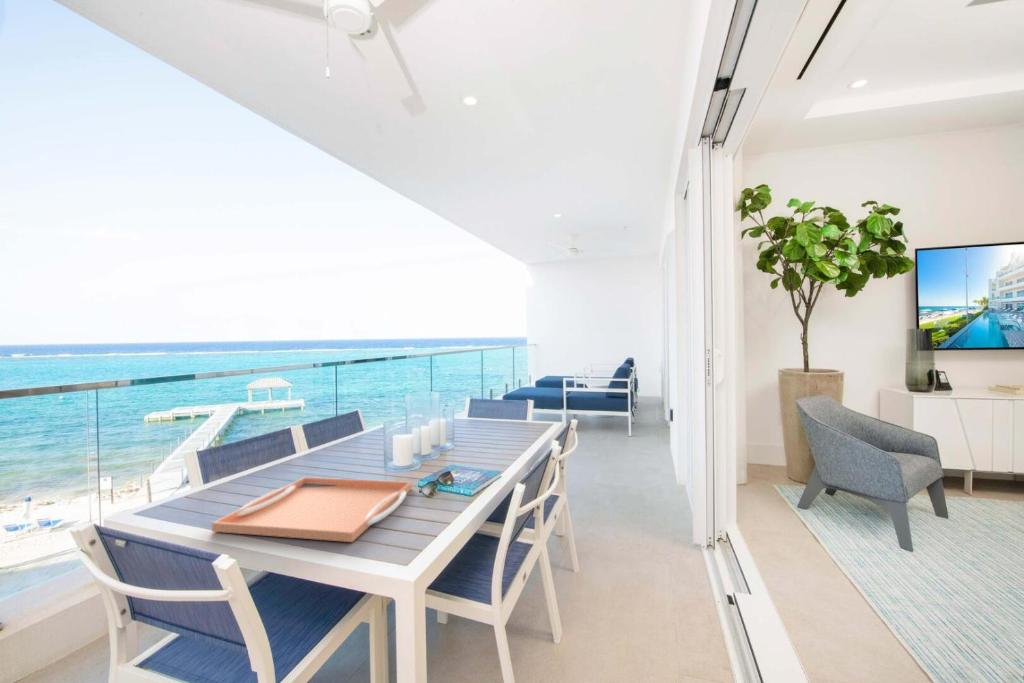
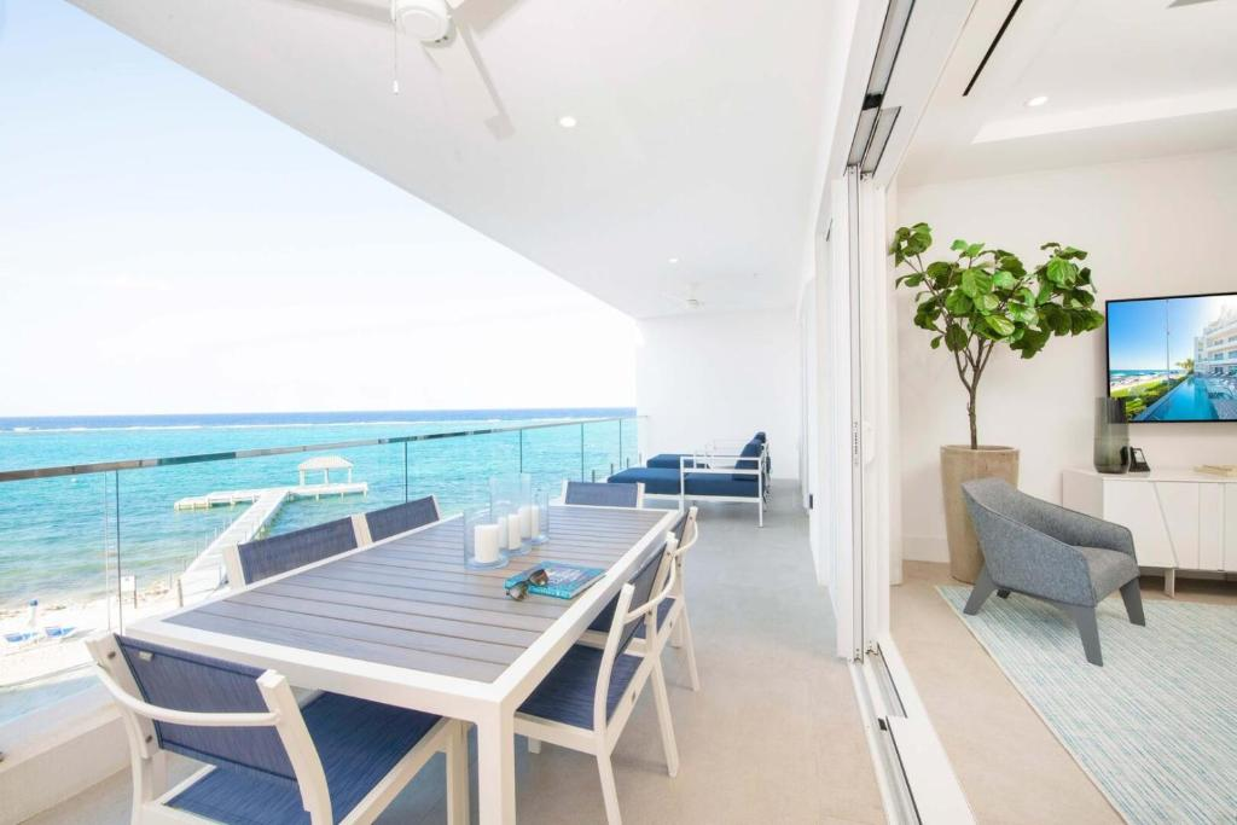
- serving tray [211,476,413,543]
